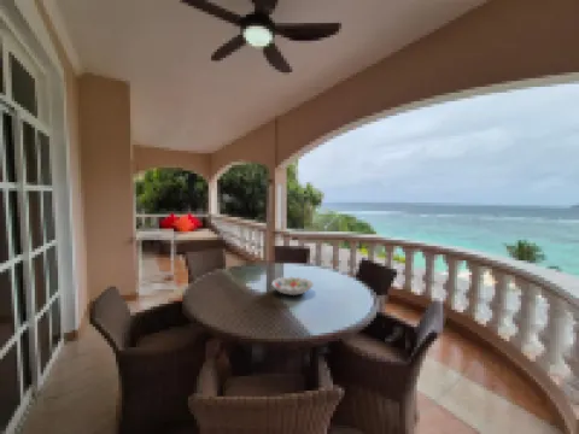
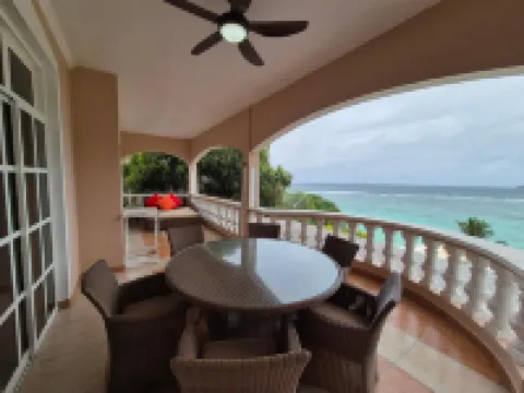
- decorative bowl [270,275,315,297]
